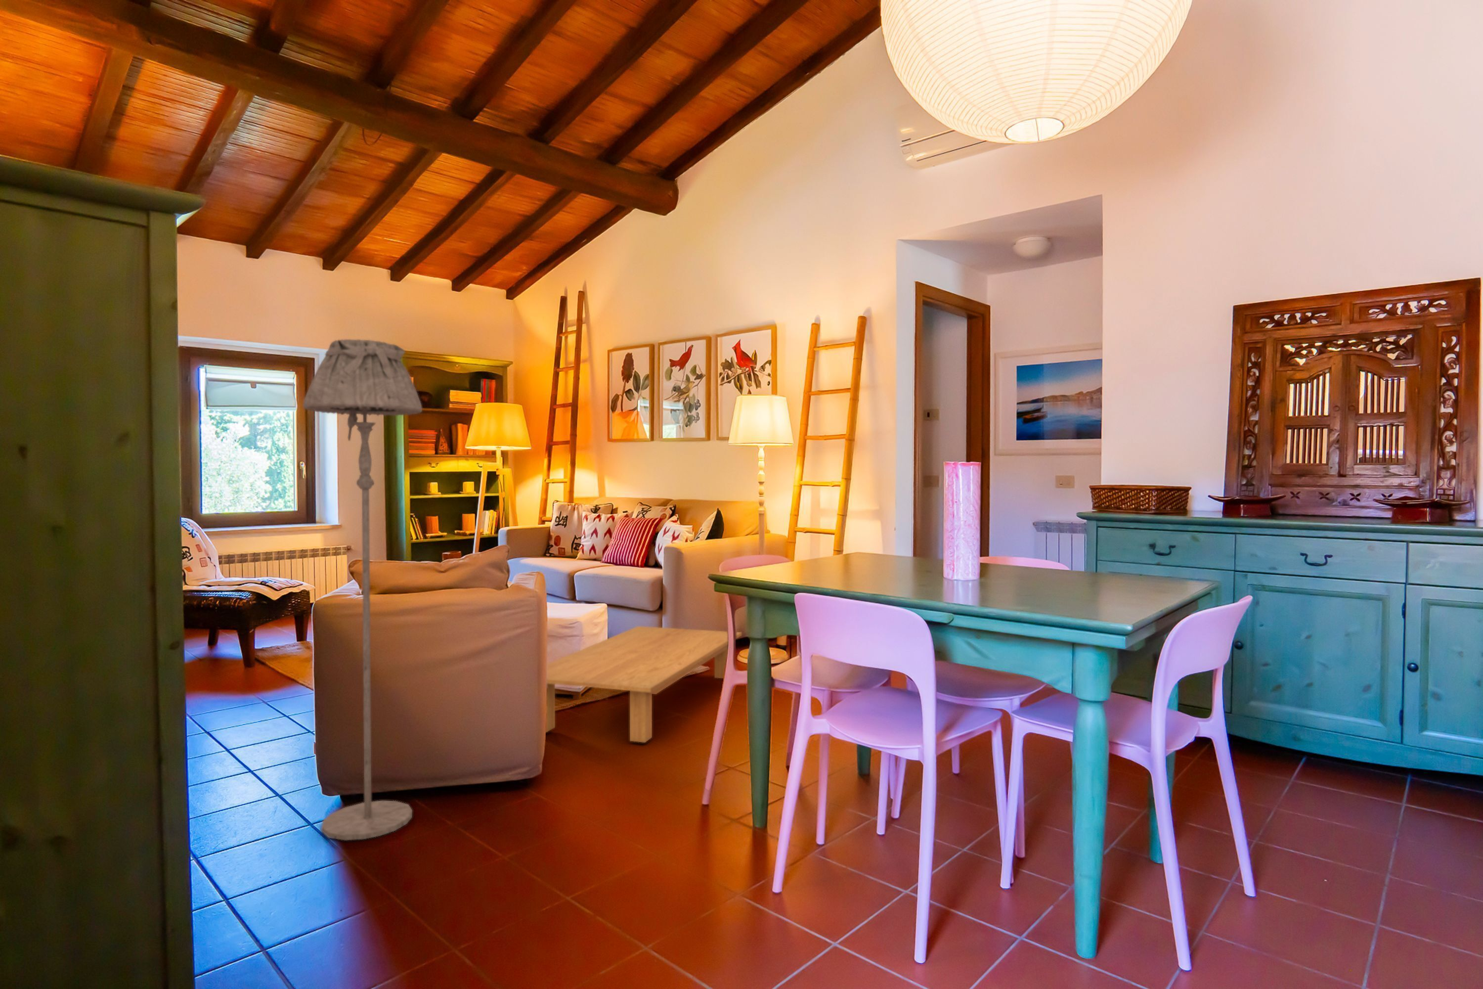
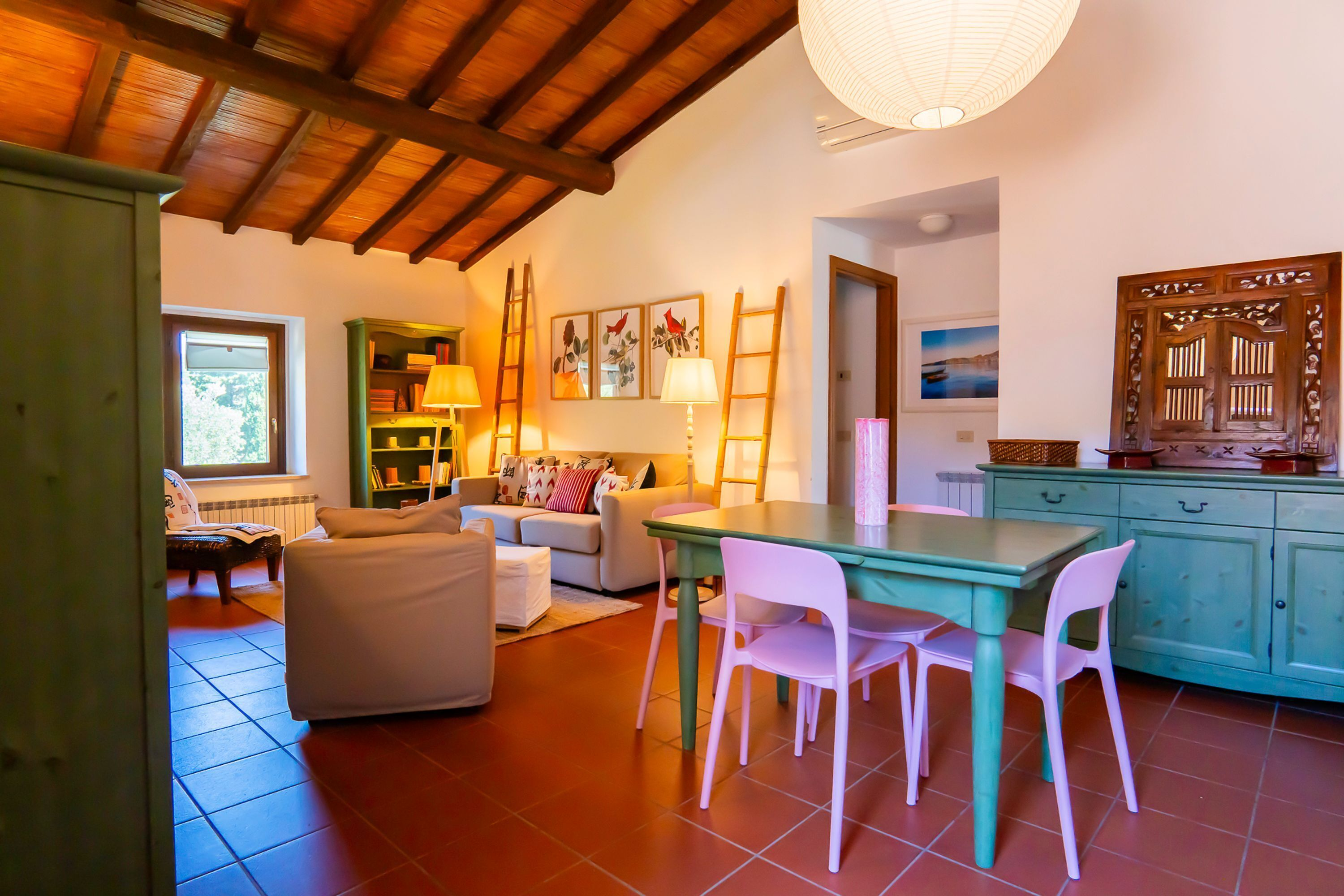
- floor lamp [302,339,423,841]
- coffee table [545,626,743,743]
